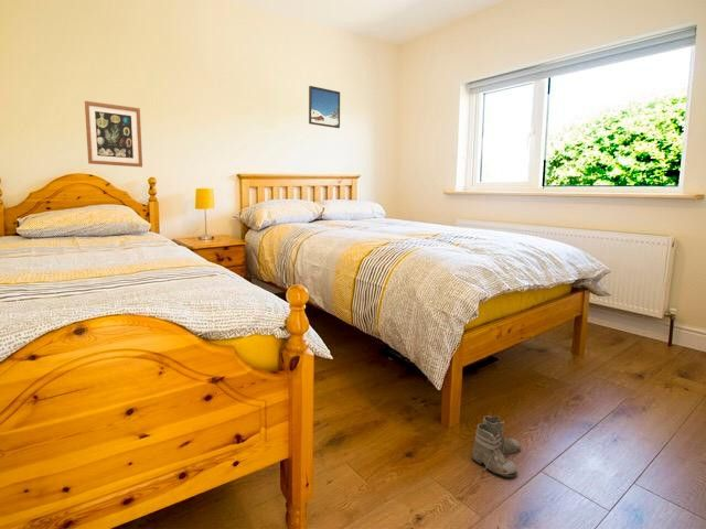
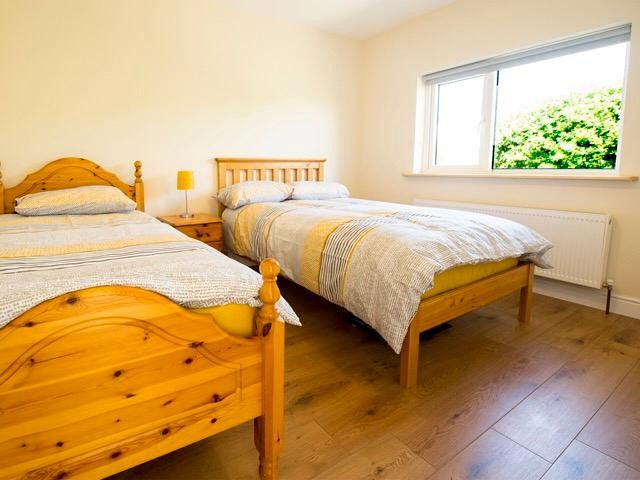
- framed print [308,85,341,129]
- wall art [84,100,143,169]
- boots [470,414,522,478]
